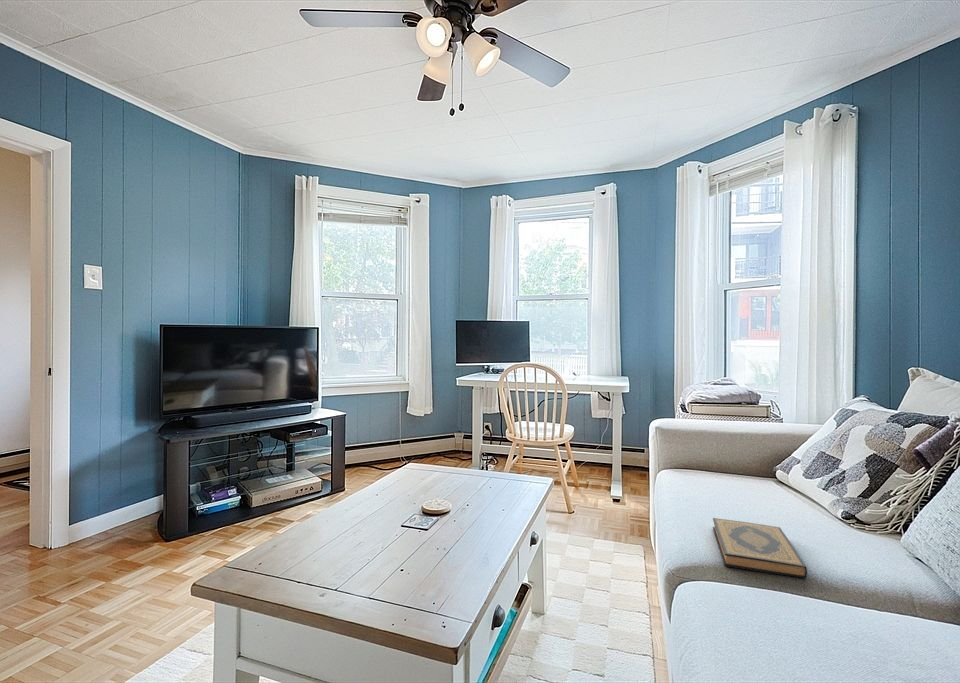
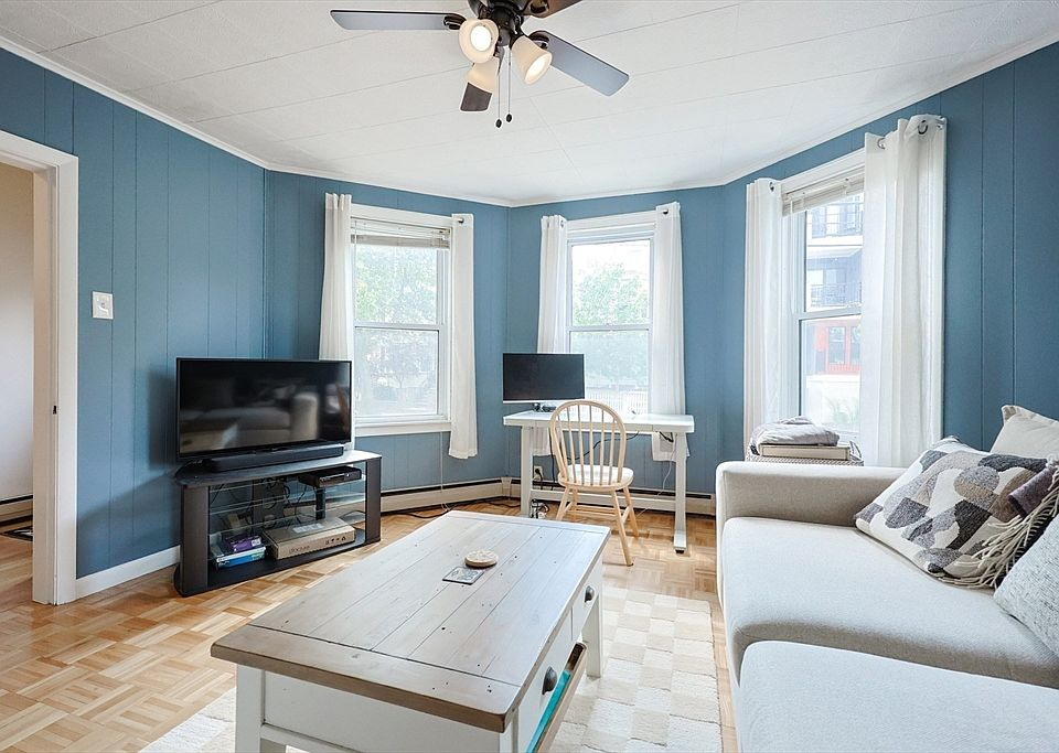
- hardback book [712,517,808,579]
